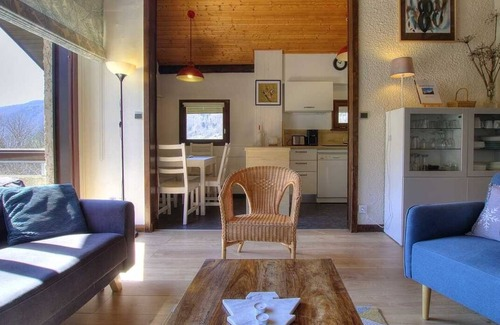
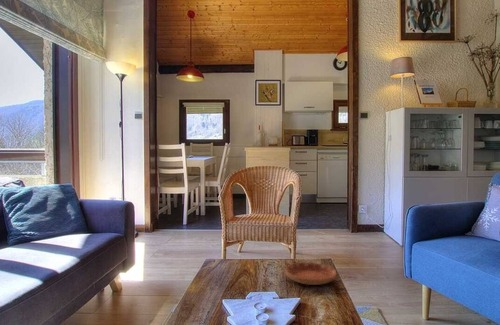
+ saucer [284,262,337,286]
